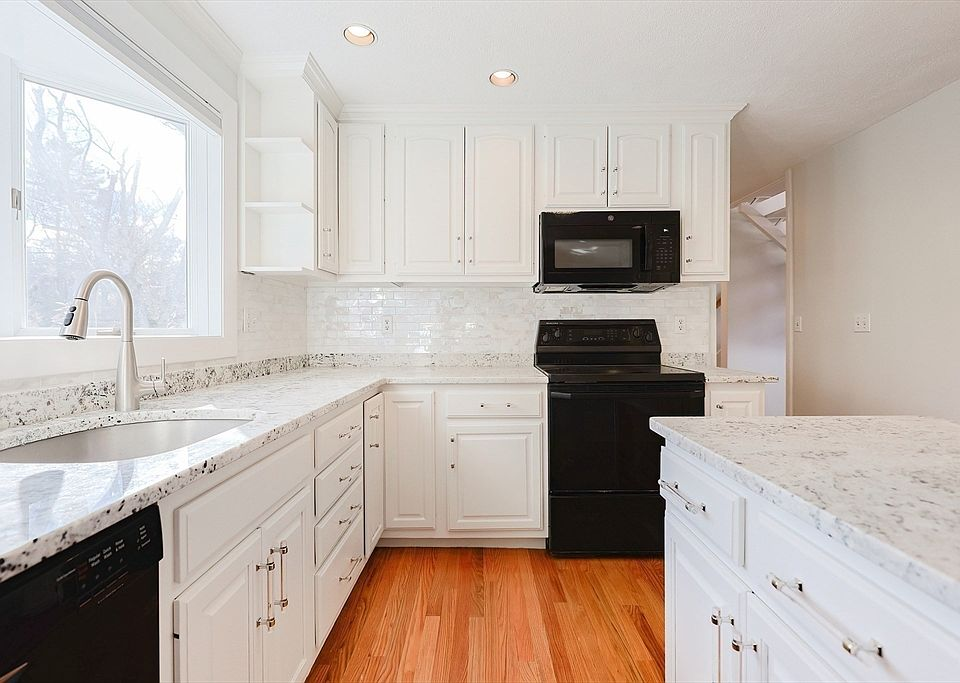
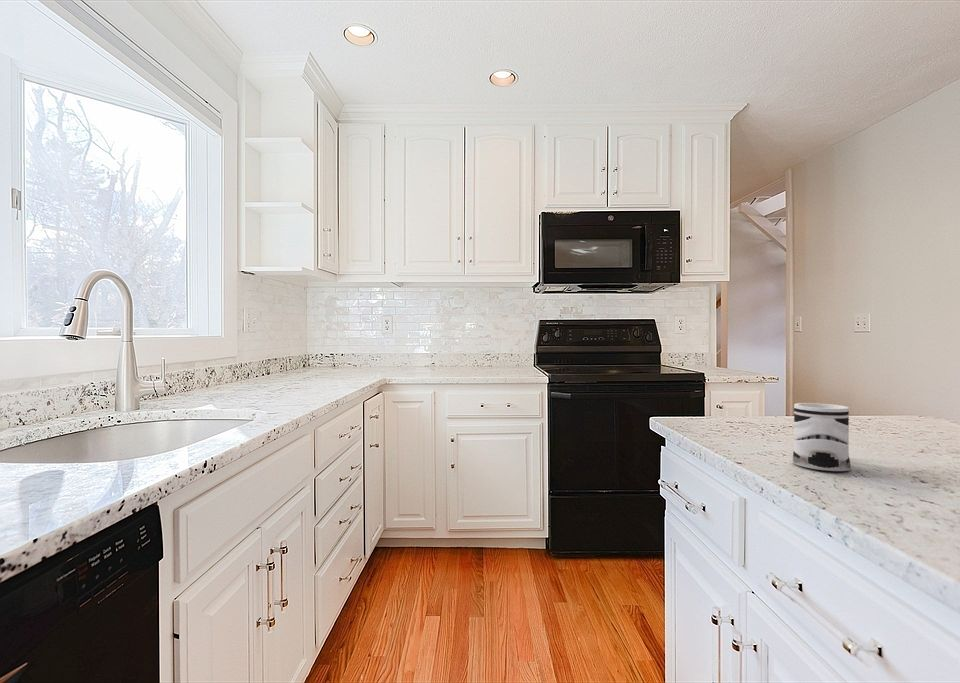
+ mug [791,402,852,472]
